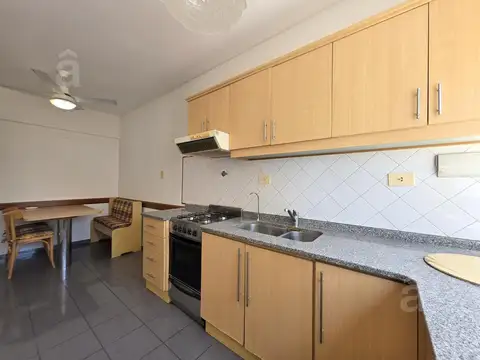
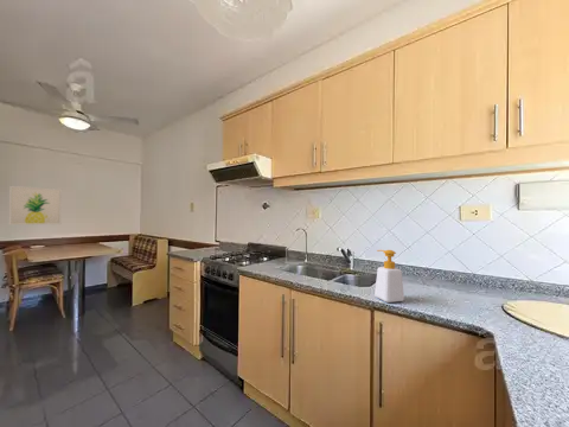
+ wall art [8,184,63,227]
+ soap bottle [373,249,405,304]
